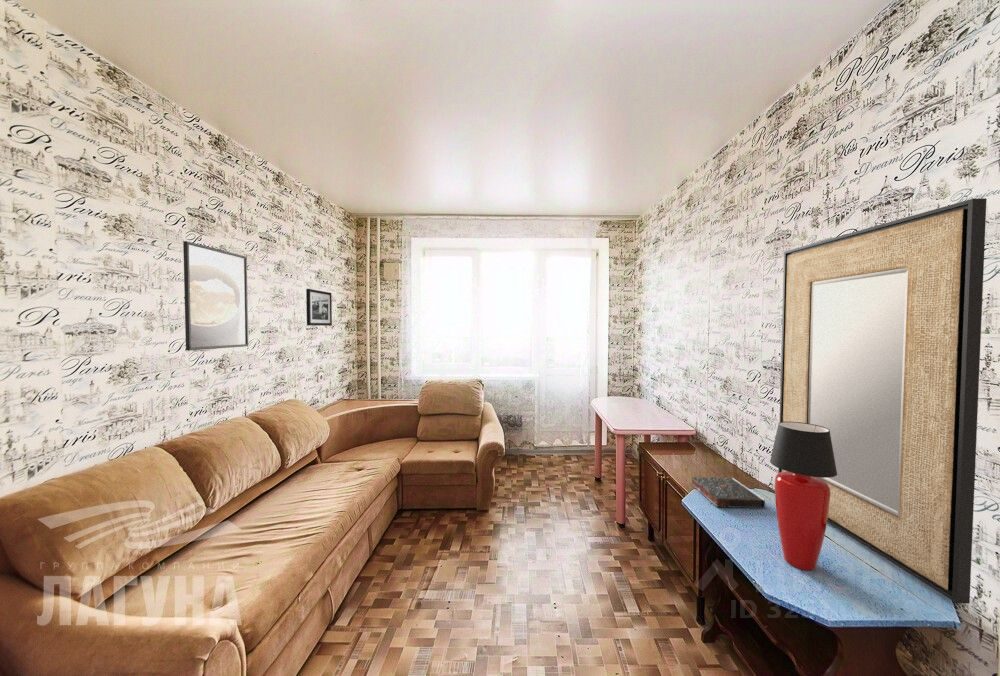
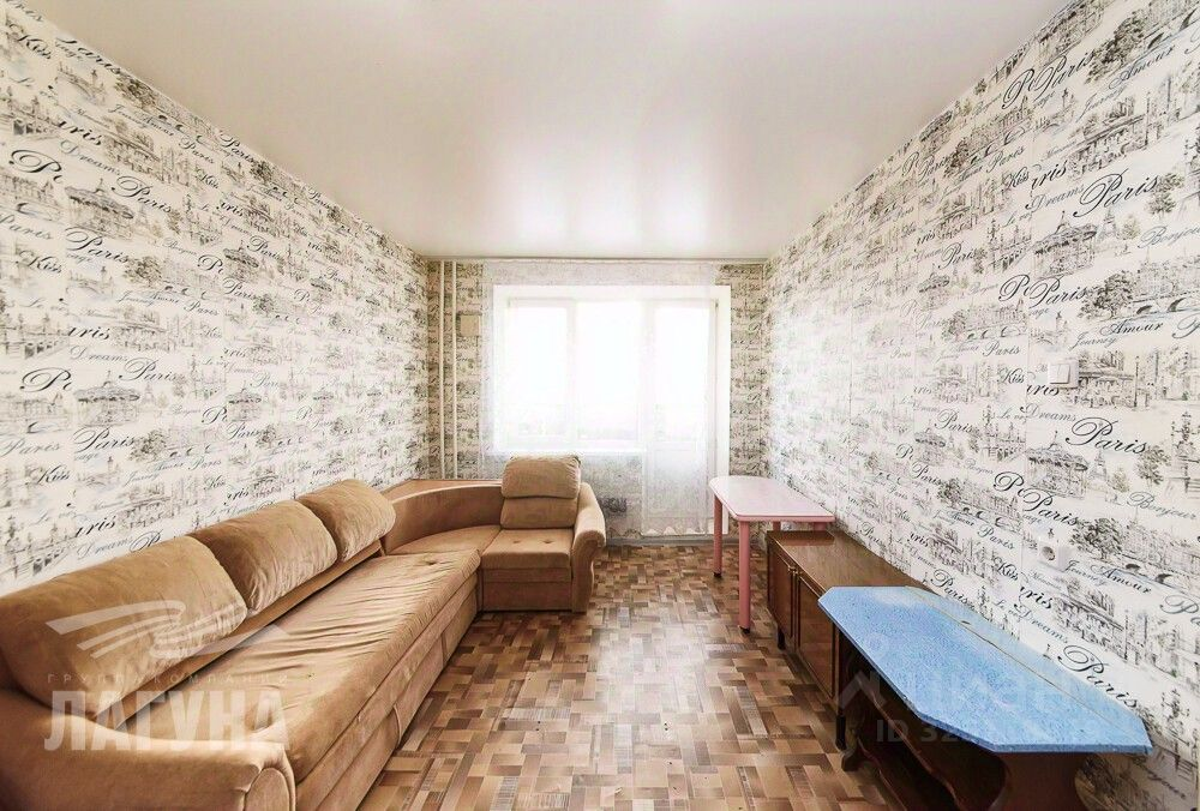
- picture frame [305,288,333,327]
- home mirror [777,197,988,605]
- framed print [182,240,249,351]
- book [690,476,766,509]
- table lamp [769,422,837,571]
